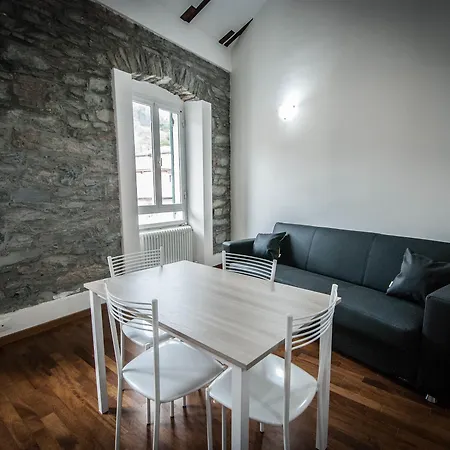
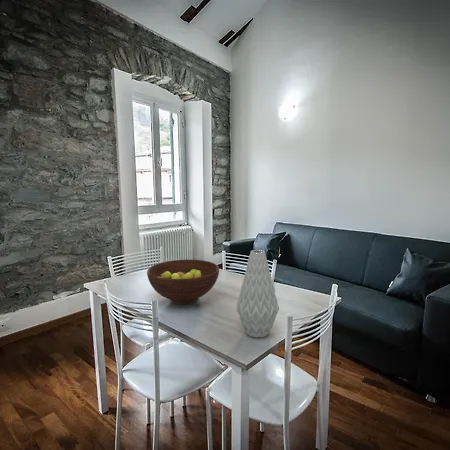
+ fruit bowl [146,259,220,305]
+ vase [236,249,280,339]
